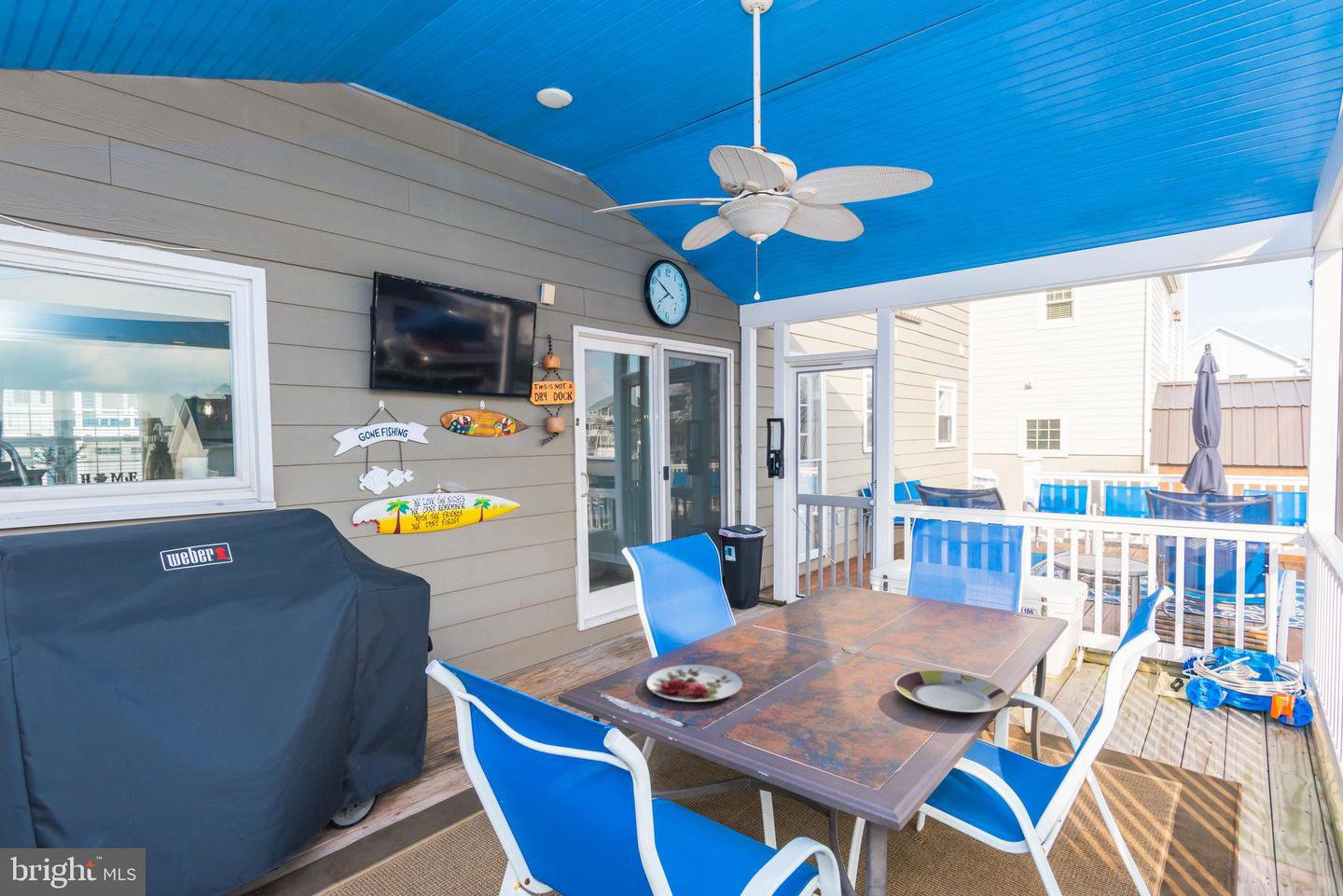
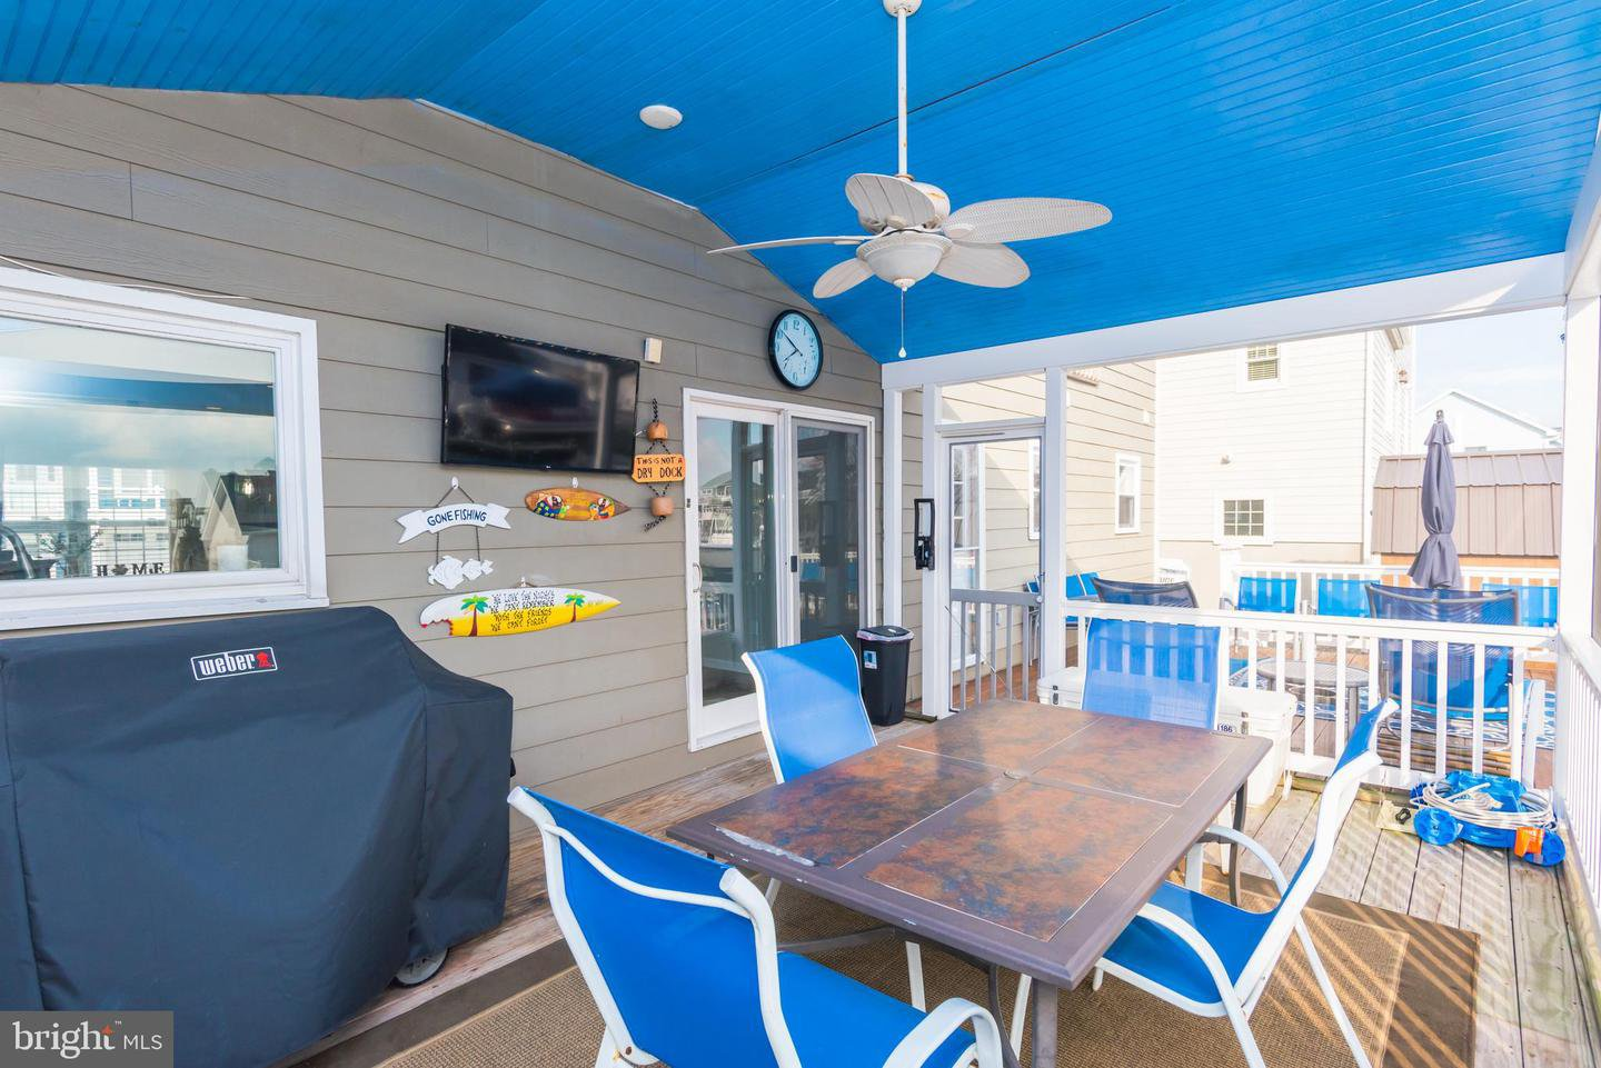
- plate [645,664,743,703]
- plate [893,669,1010,715]
